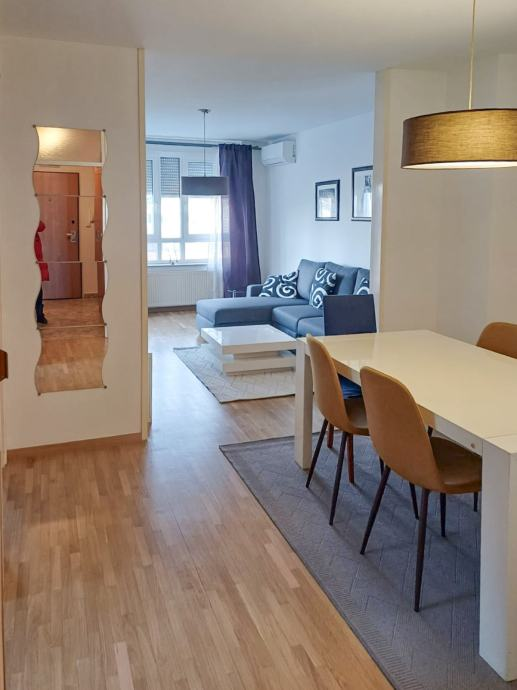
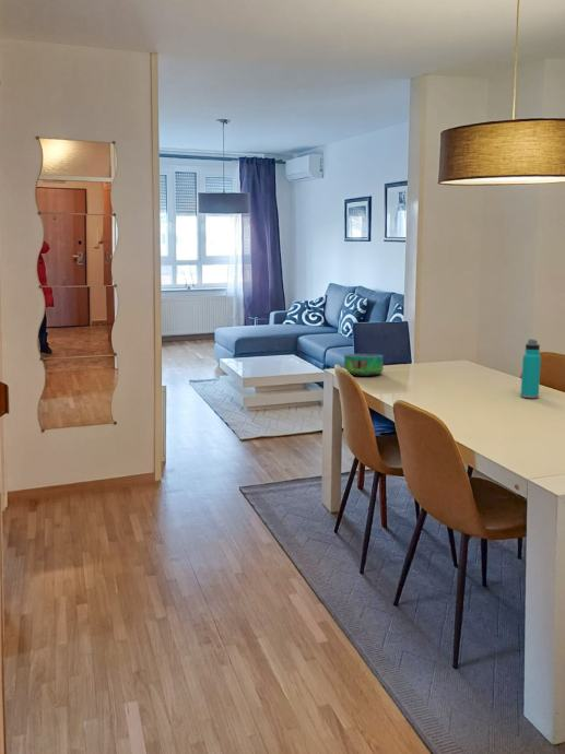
+ decorative bowl [343,353,385,377]
+ water bottle [519,338,542,399]
